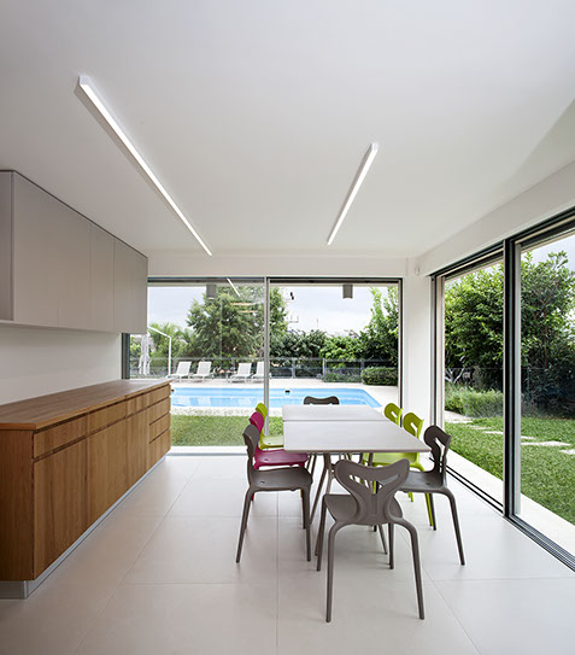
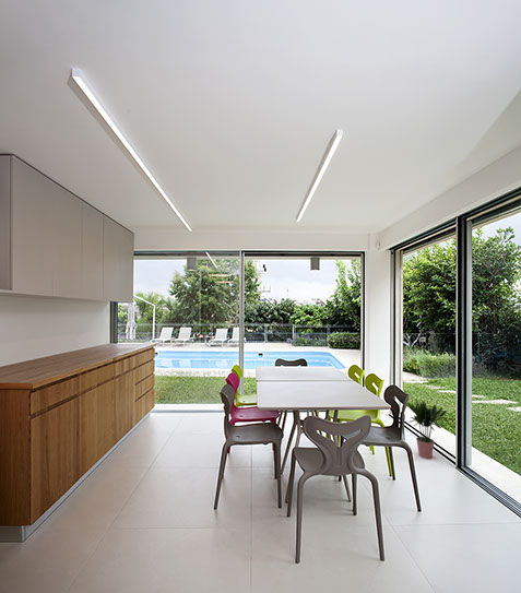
+ potted plant [406,400,449,460]
